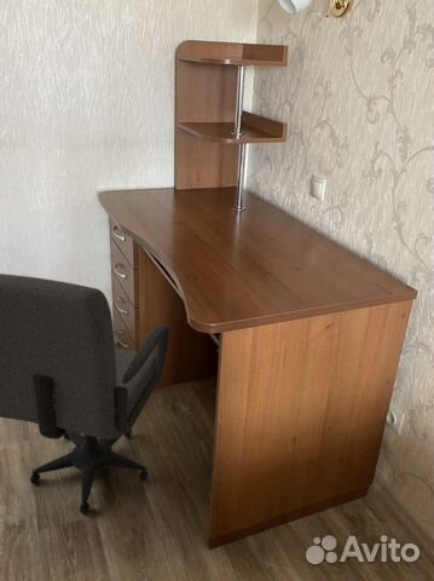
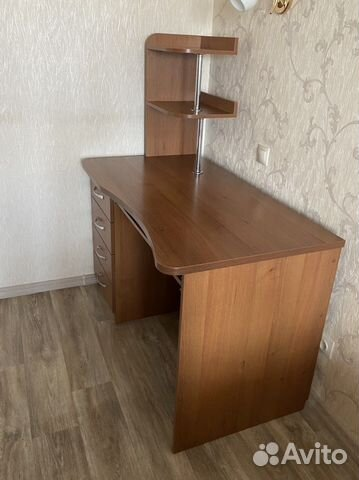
- office chair [0,272,170,516]
